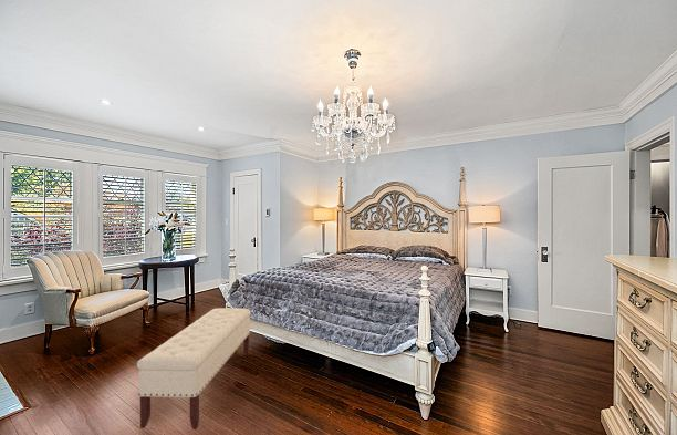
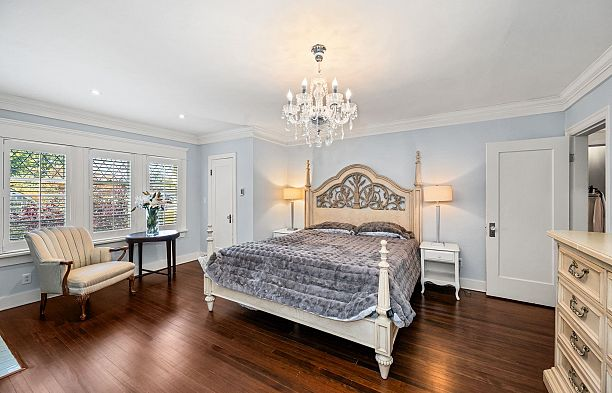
- bench [136,307,252,431]
